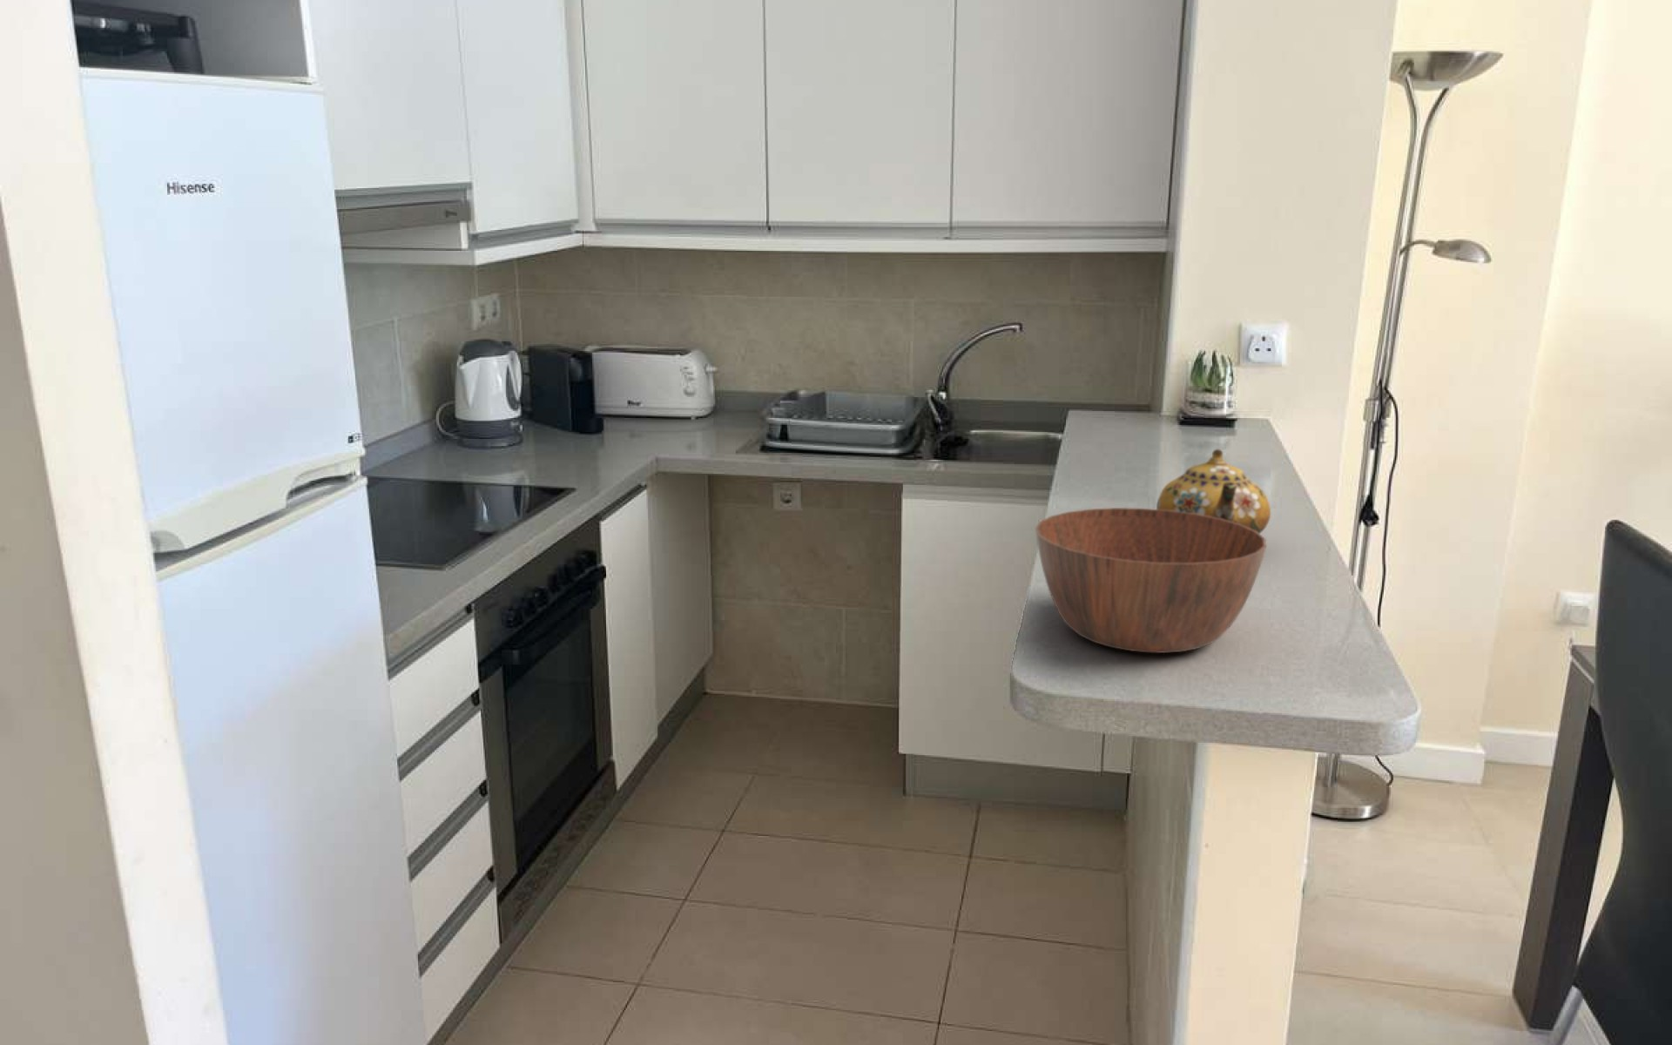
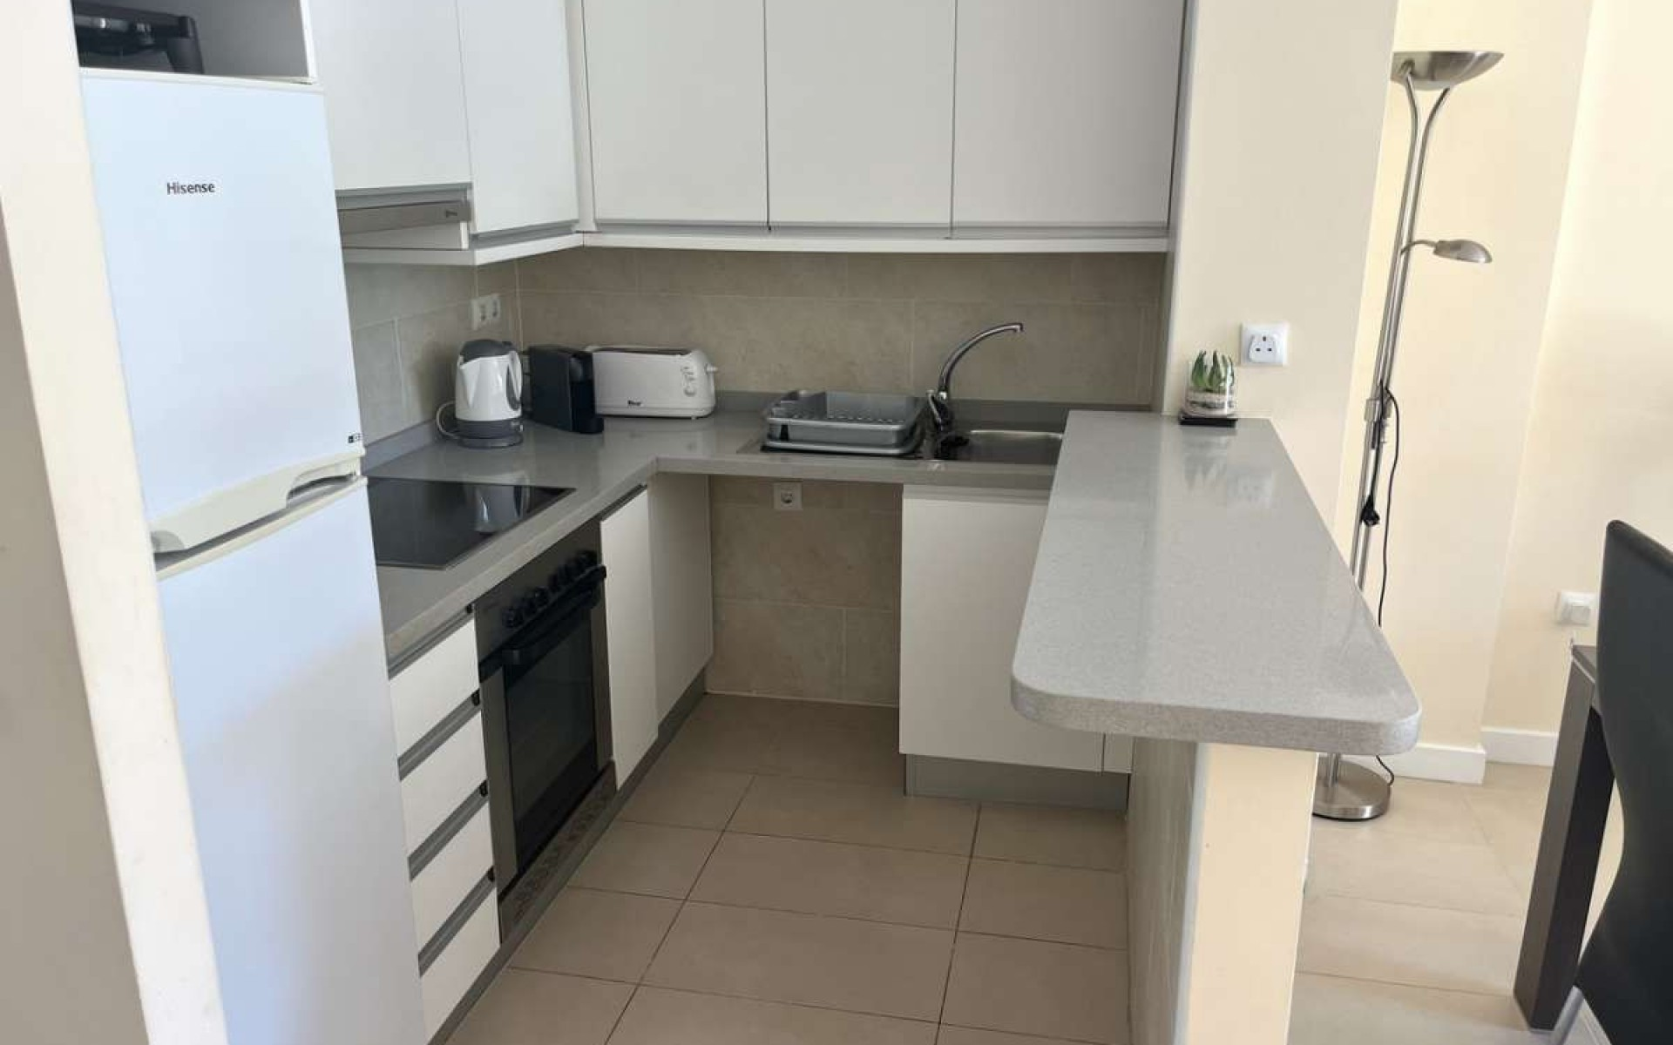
- bowl [1034,507,1268,654]
- teapot [1156,449,1271,533]
